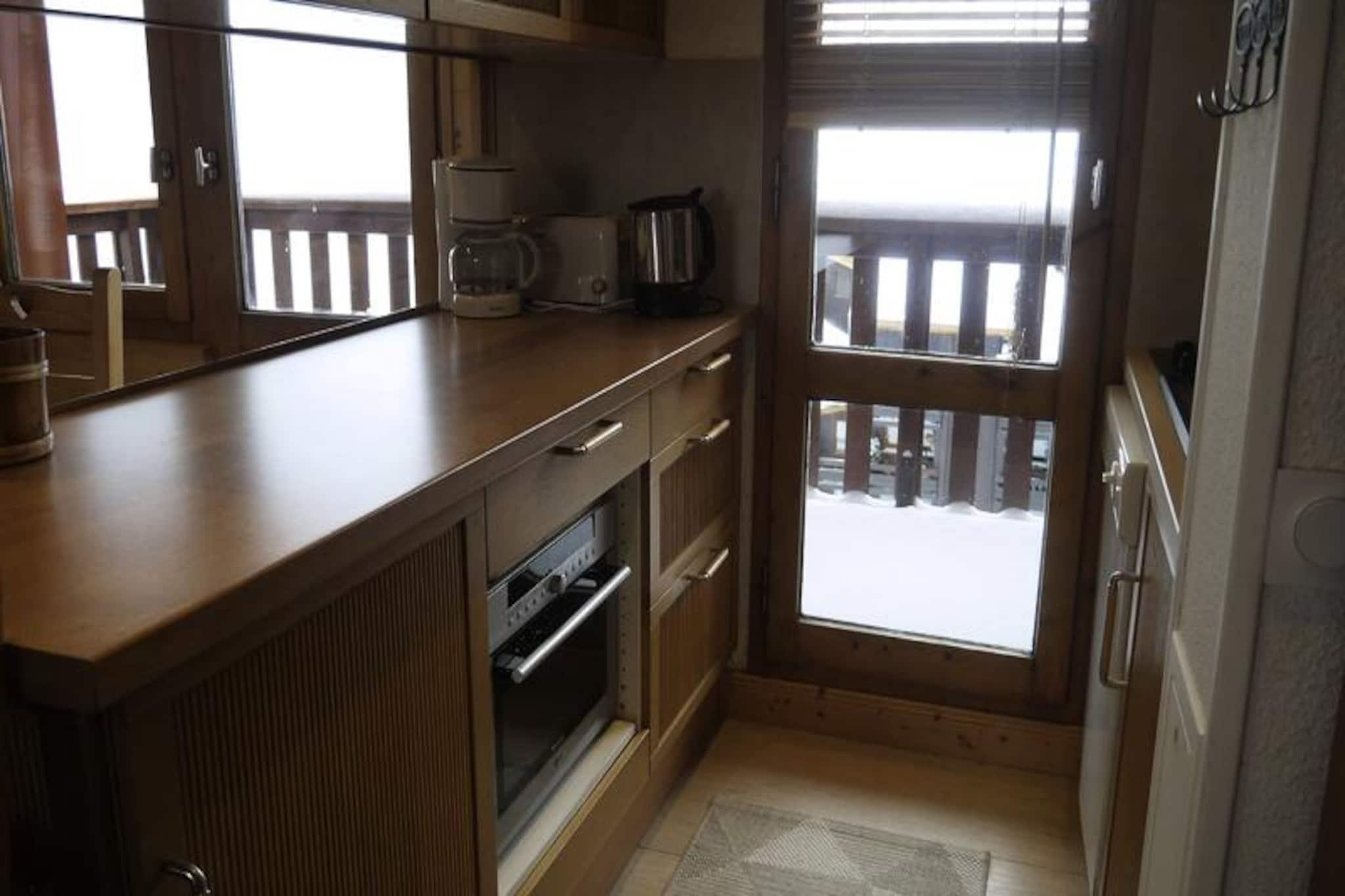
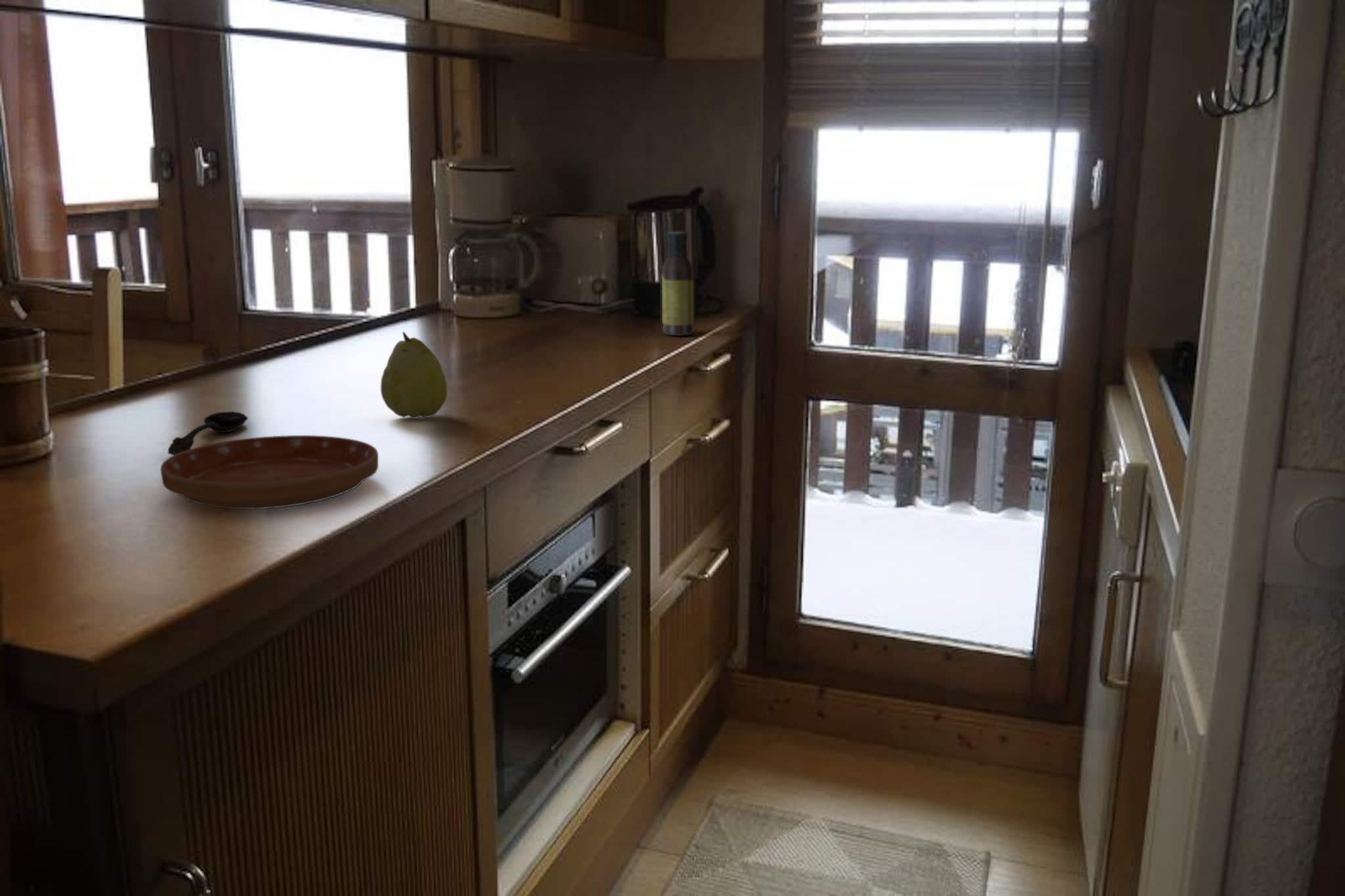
+ fruit [380,331,448,419]
+ sauce bottle [661,231,694,336]
+ spoon [167,411,249,456]
+ saucer [160,435,379,509]
